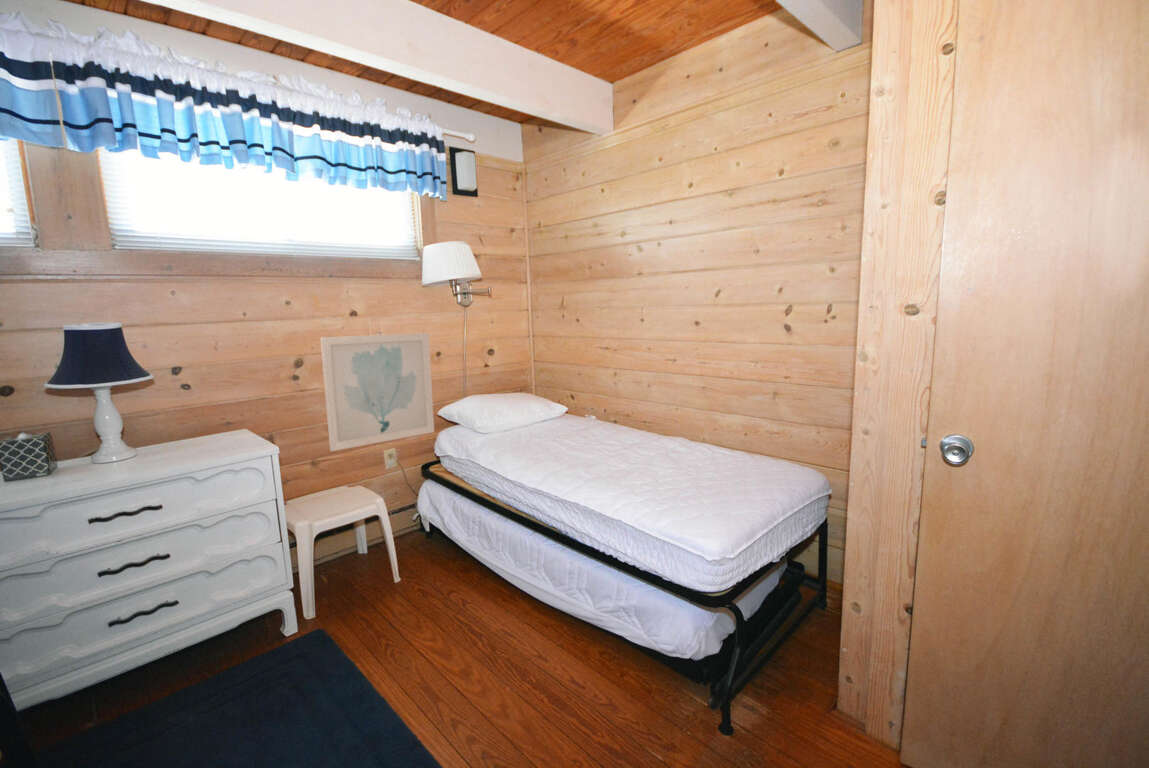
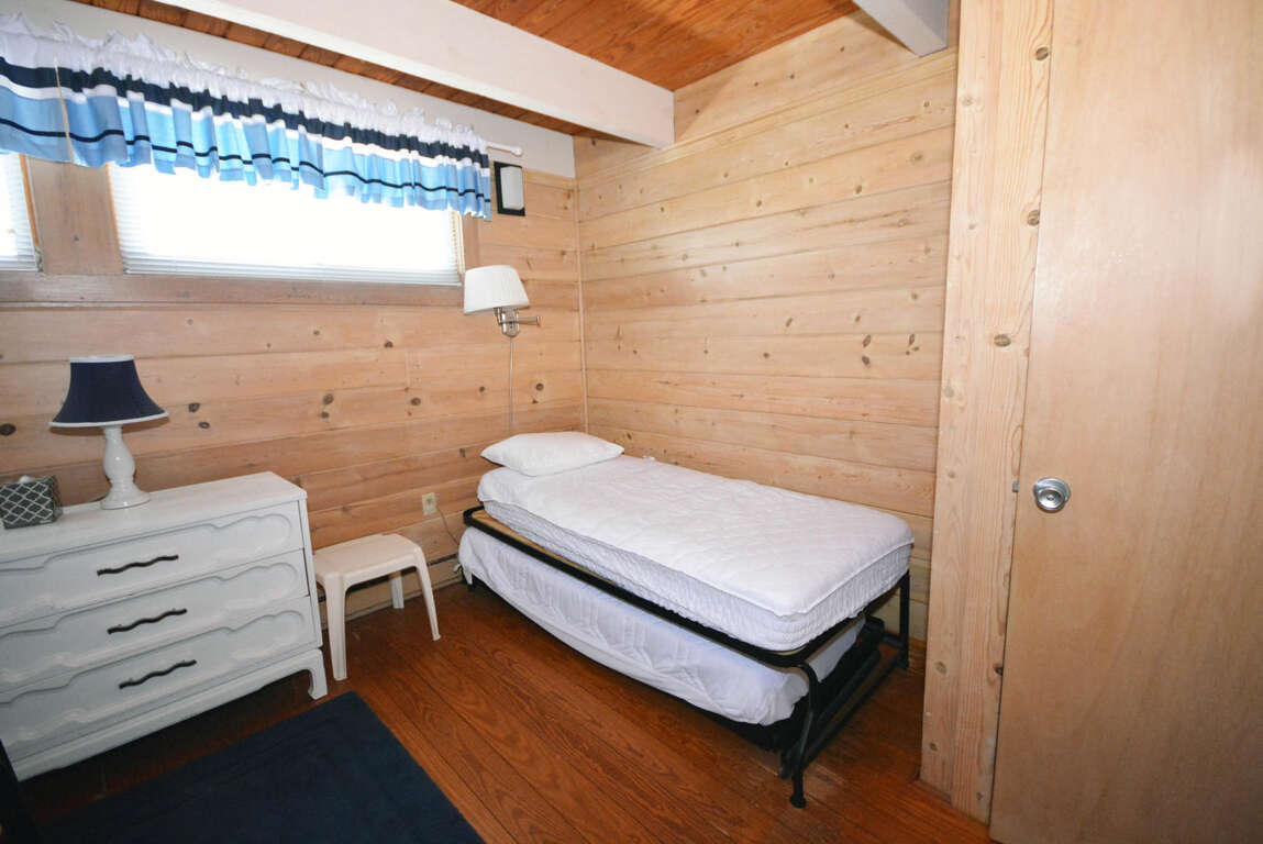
- wall art [320,332,435,452]
